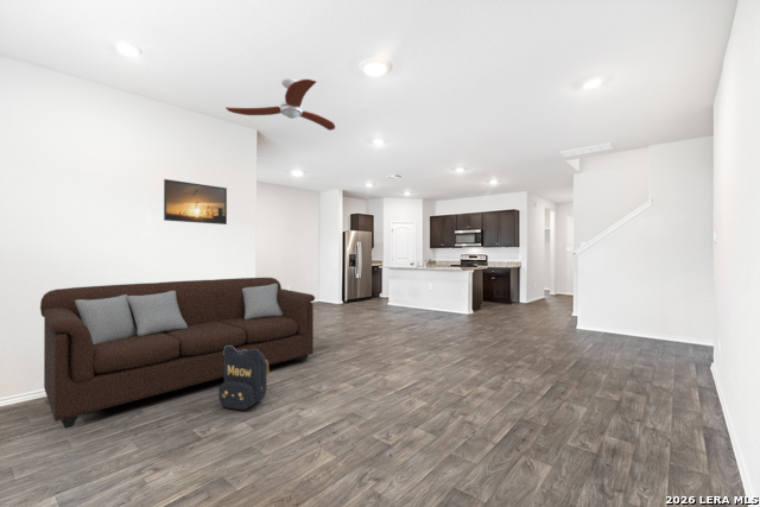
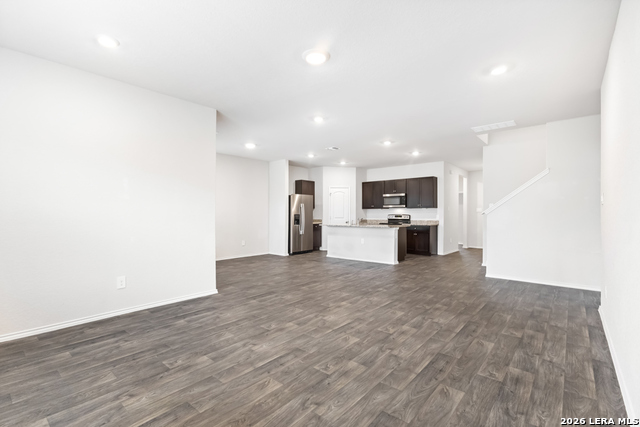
- ceiling fan [224,77,336,132]
- sofa [39,277,316,430]
- backpack [217,346,270,411]
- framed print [163,178,228,226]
